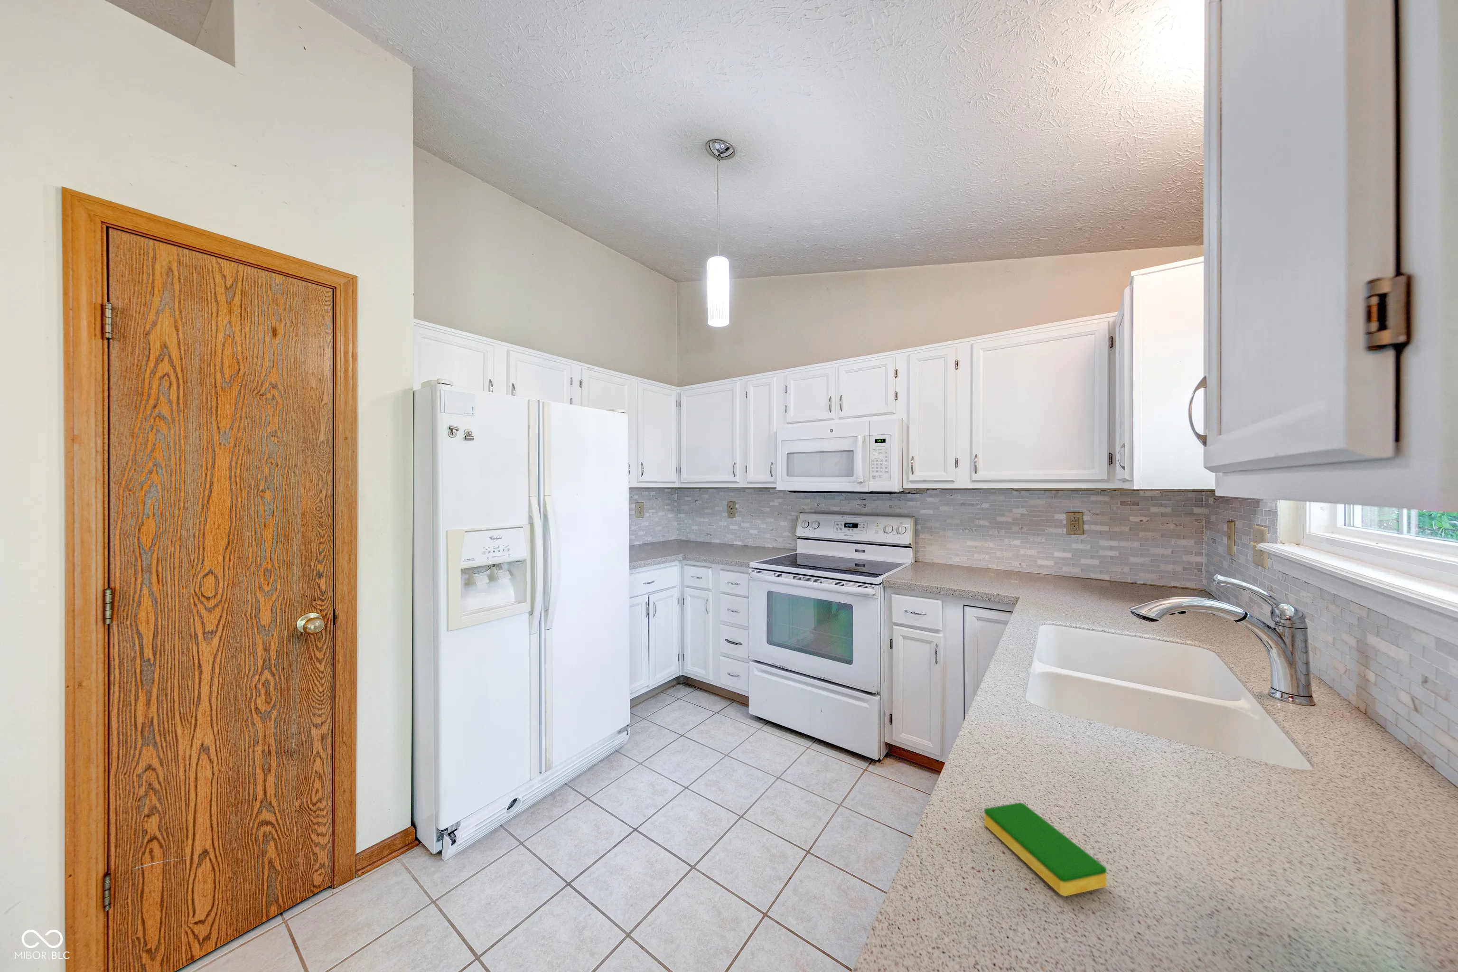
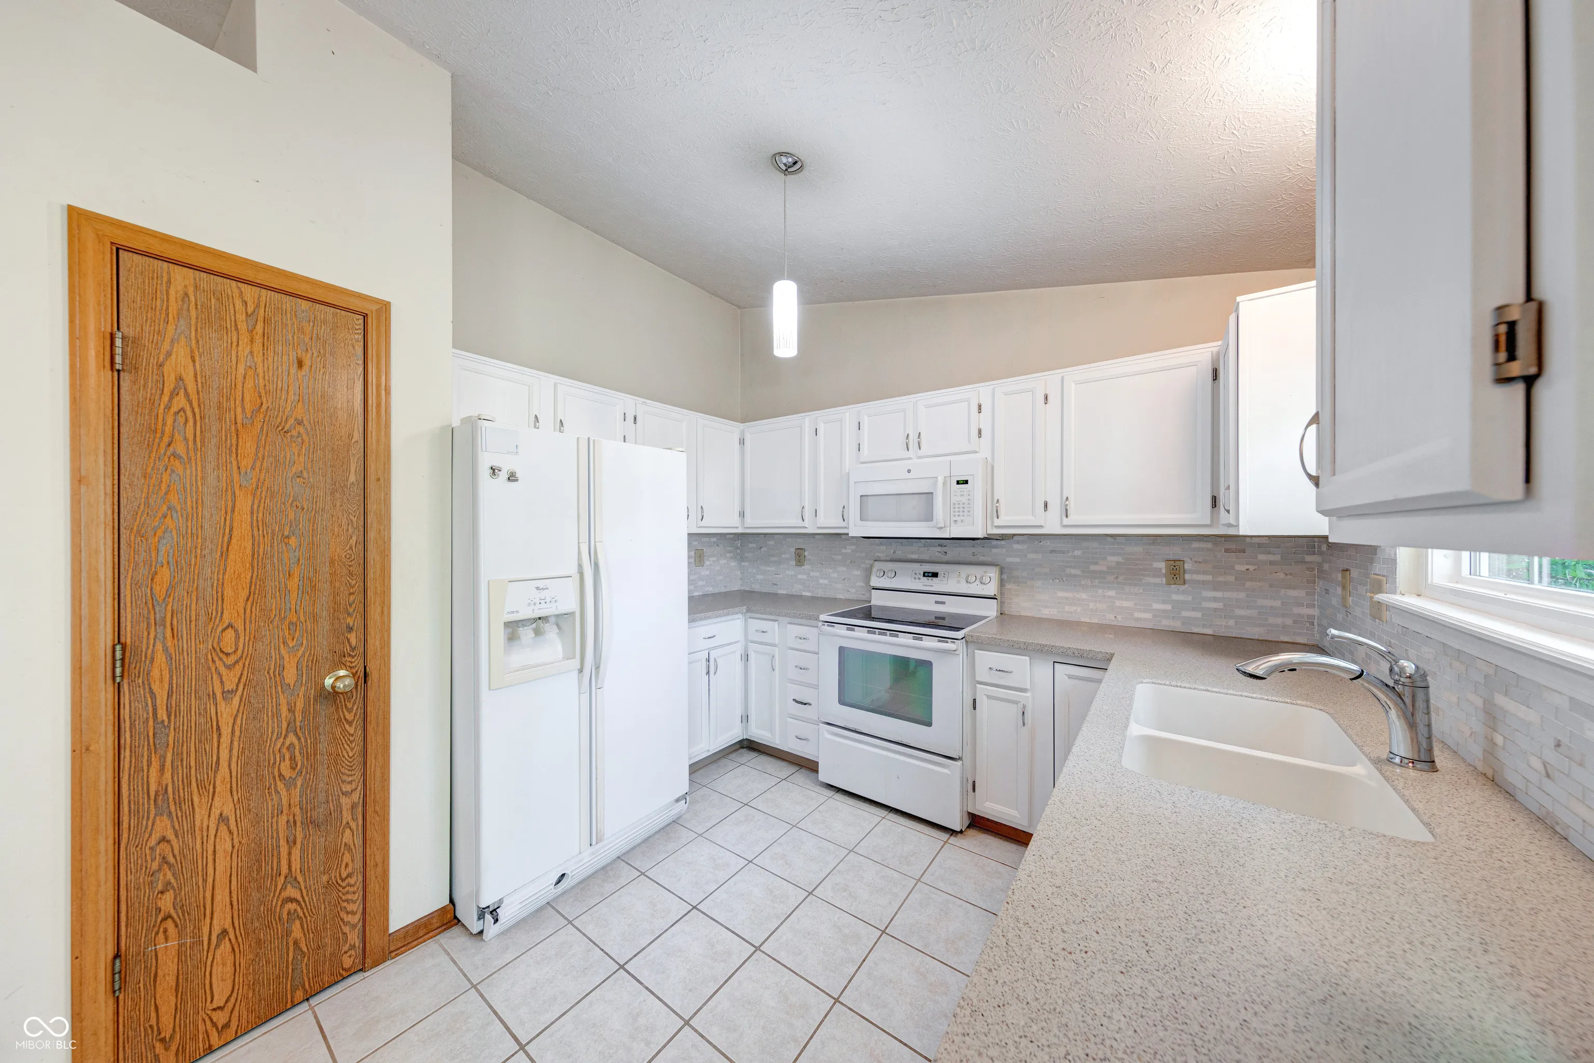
- dish sponge [984,802,1107,896]
